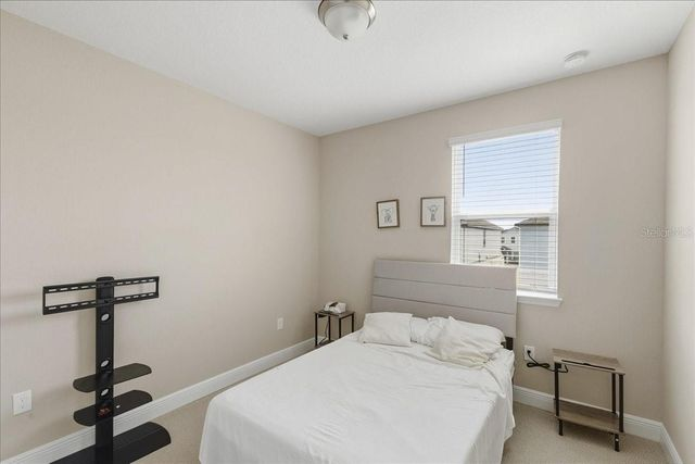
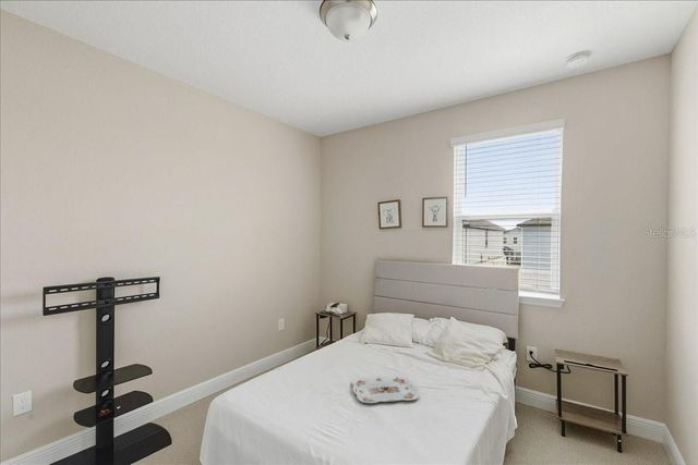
+ serving tray [351,375,420,404]
